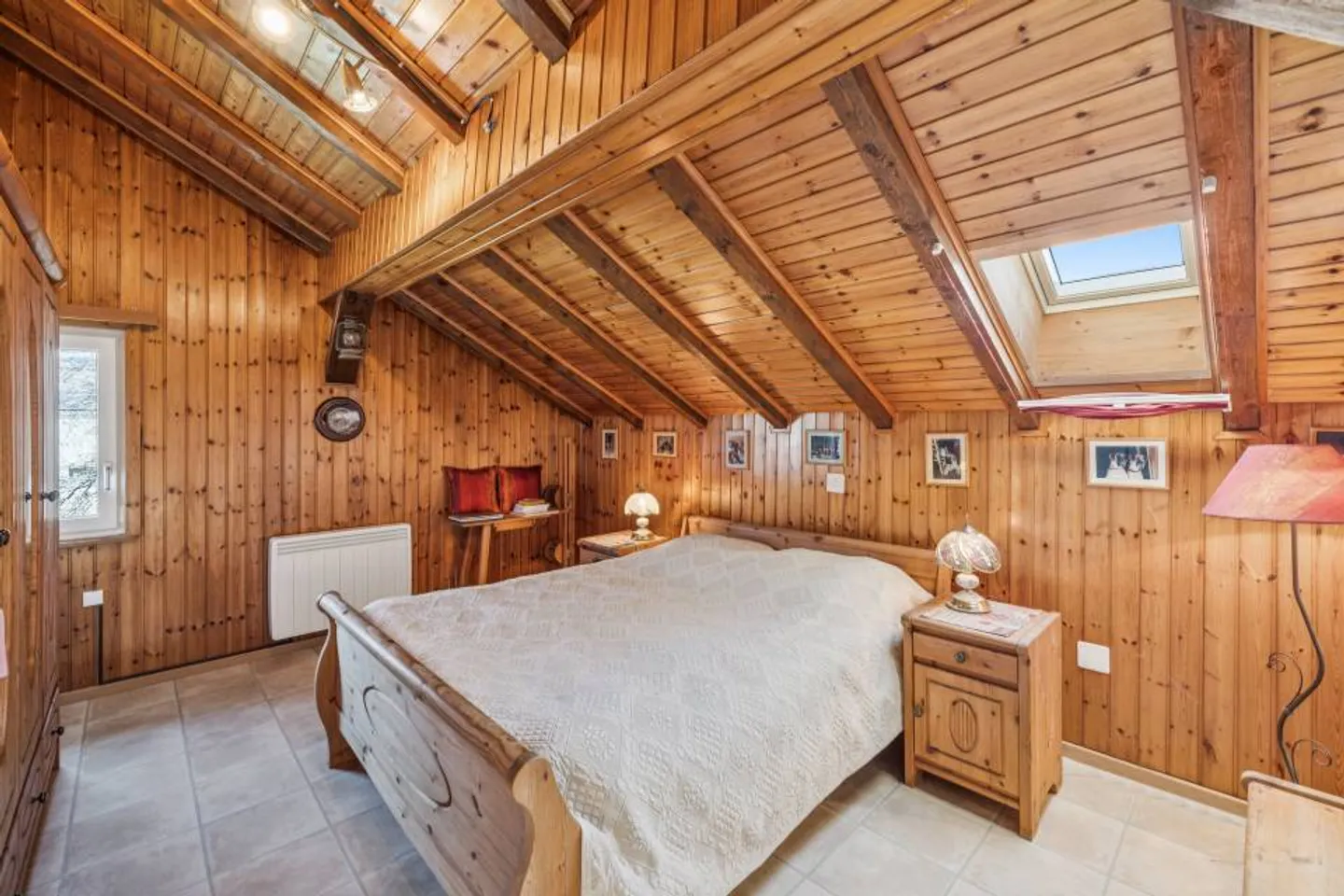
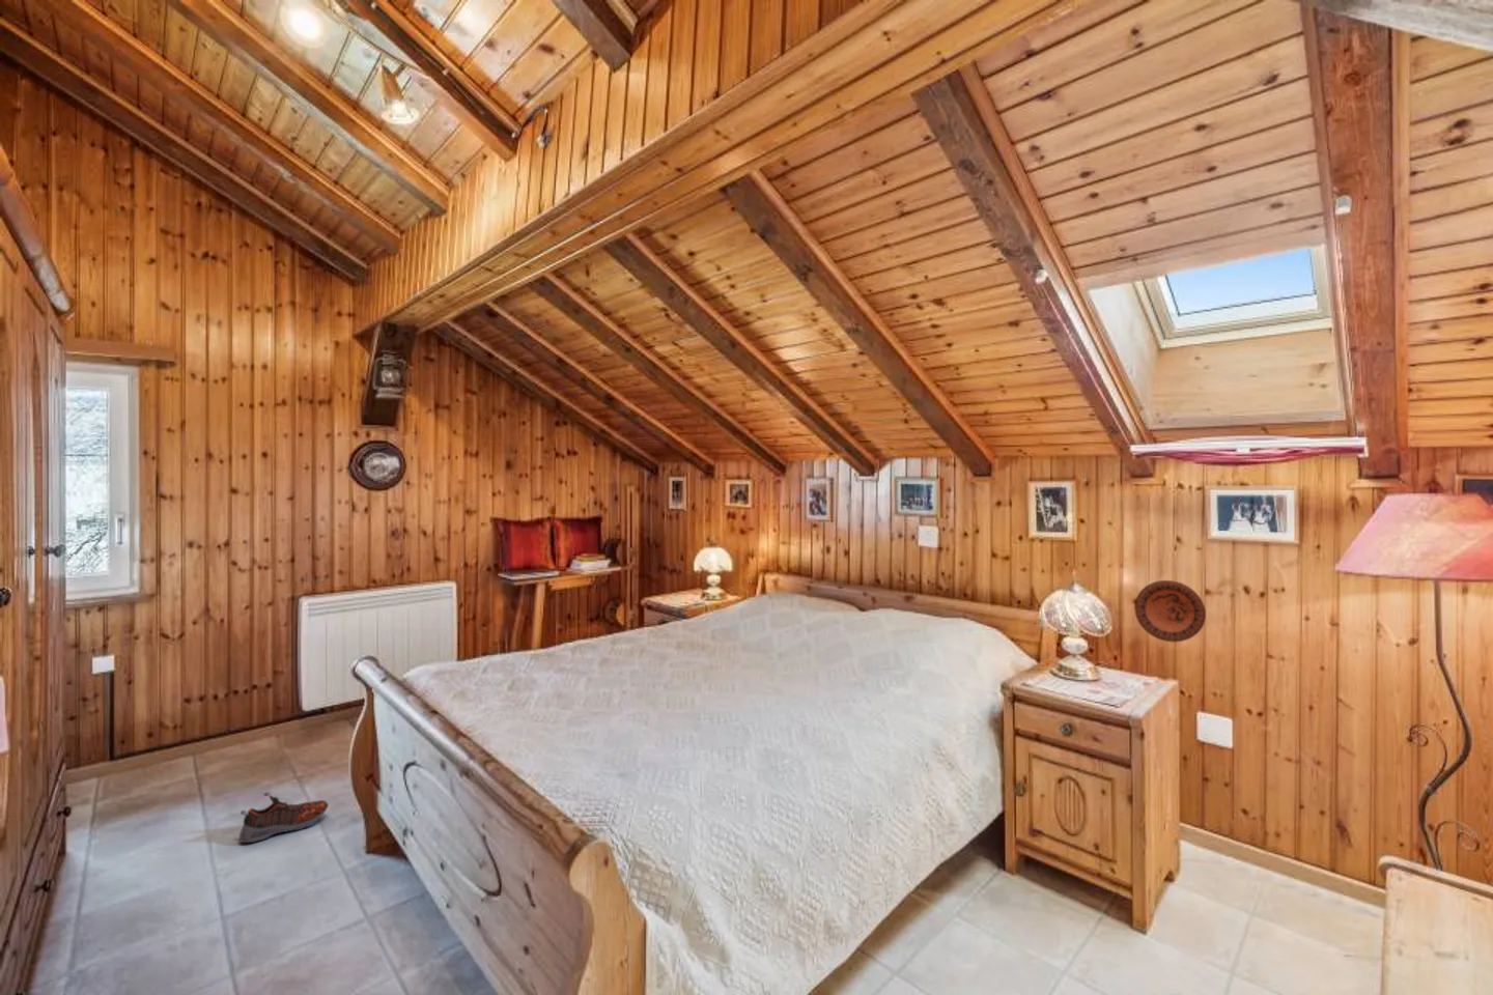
+ shoe [239,791,330,844]
+ decorative plate [1133,580,1206,643]
